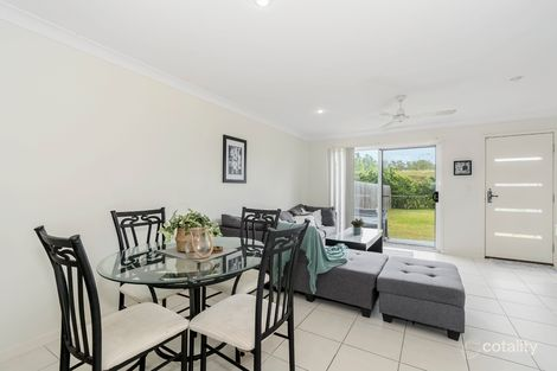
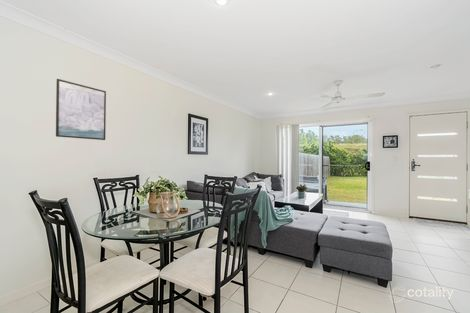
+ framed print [55,78,107,141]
